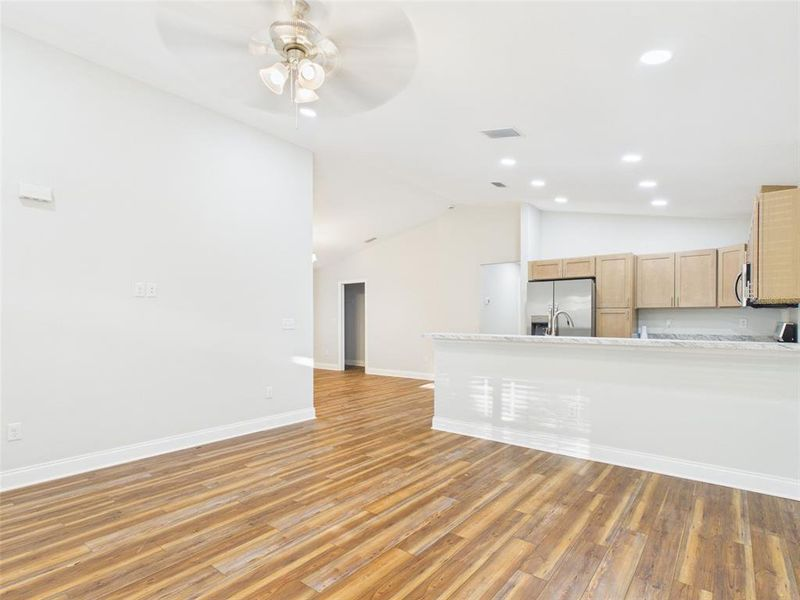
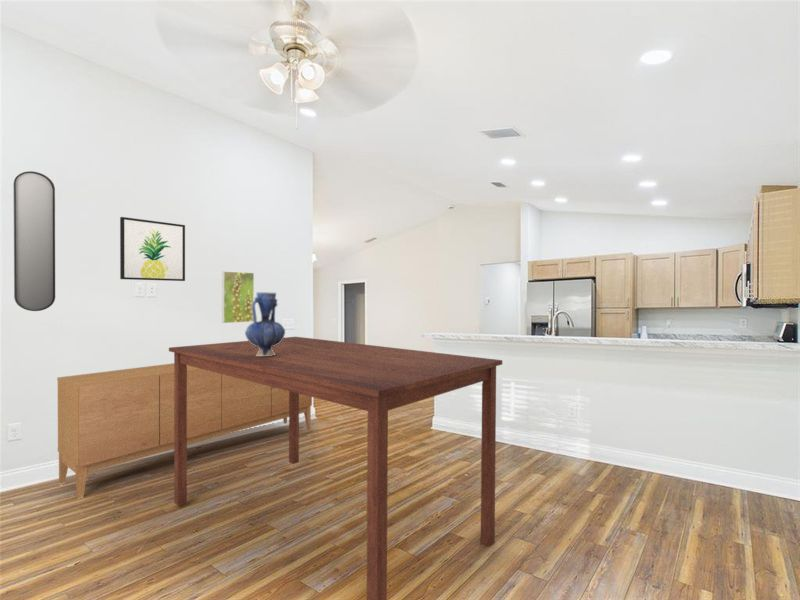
+ home mirror [12,170,56,312]
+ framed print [221,270,255,324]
+ sideboard [56,362,313,499]
+ dining table [168,336,503,600]
+ vase [244,291,286,356]
+ wall art [119,216,186,282]
